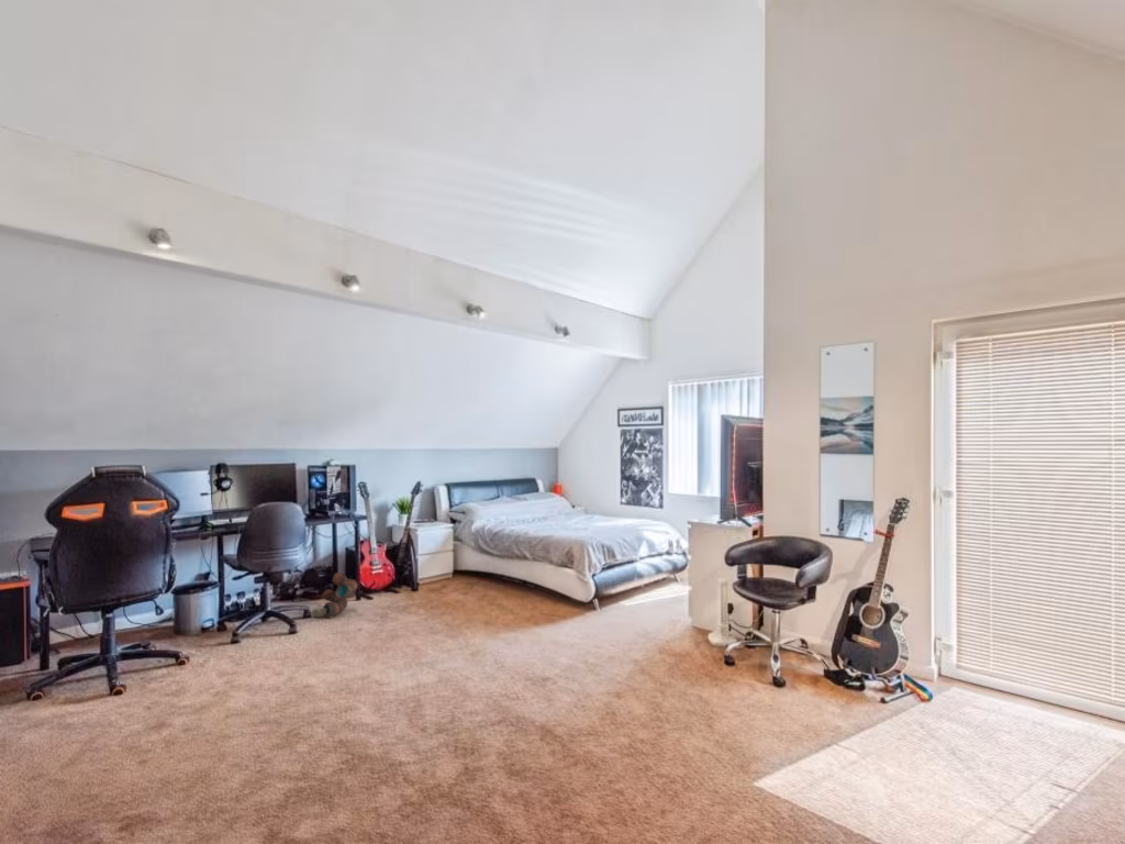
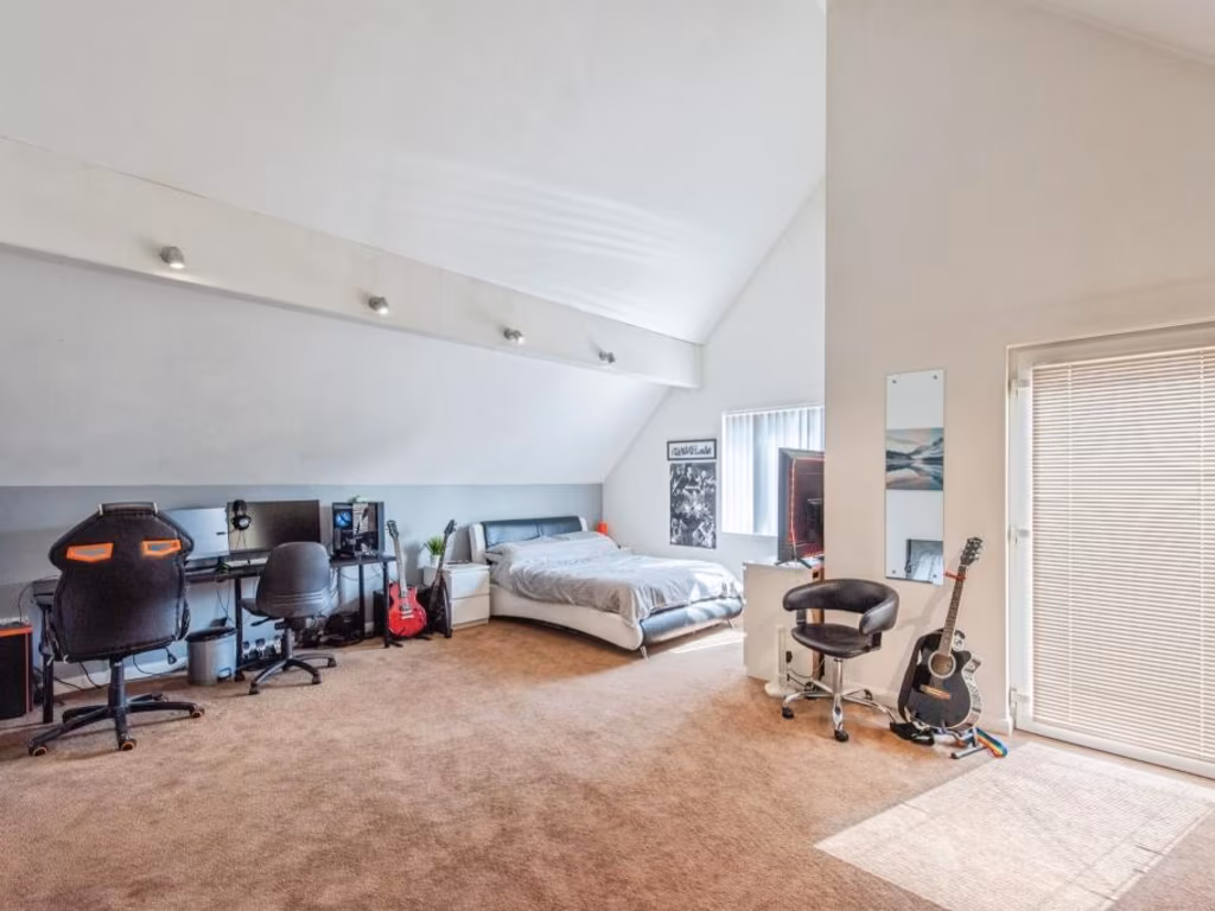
- boots [311,571,359,619]
